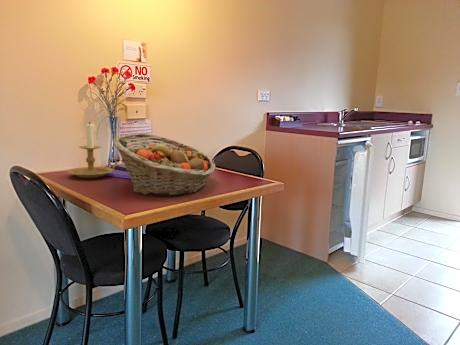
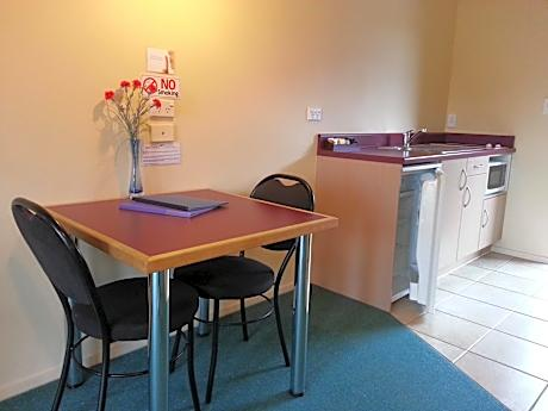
- candle holder [67,121,118,179]
- fruit basket [112,133,216,197]
